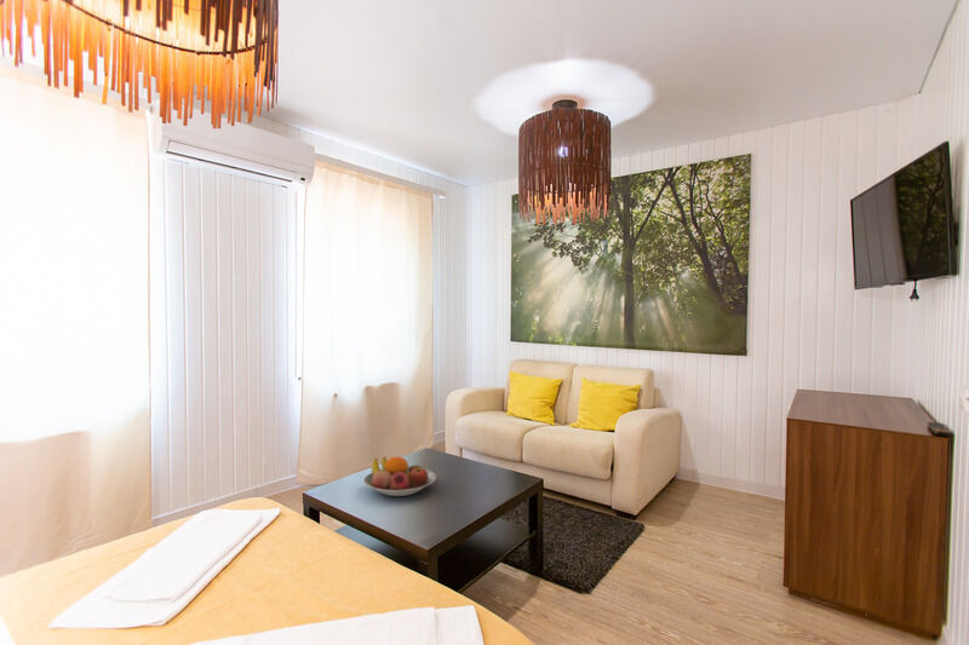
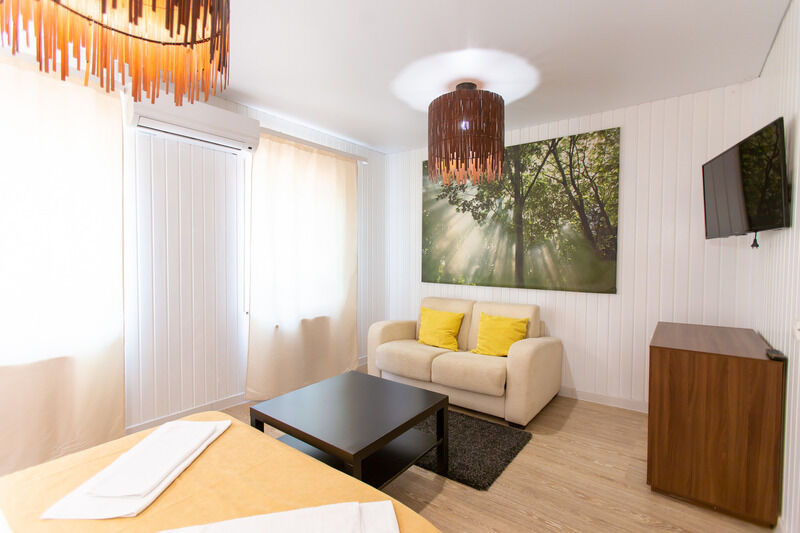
- fruit bowl [362,455,437,497]
